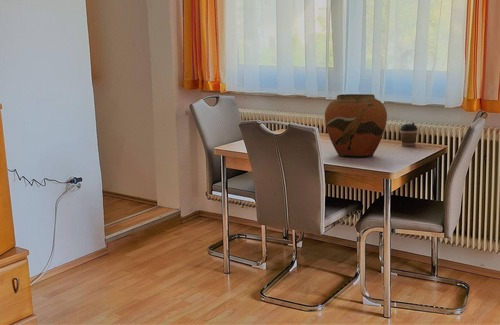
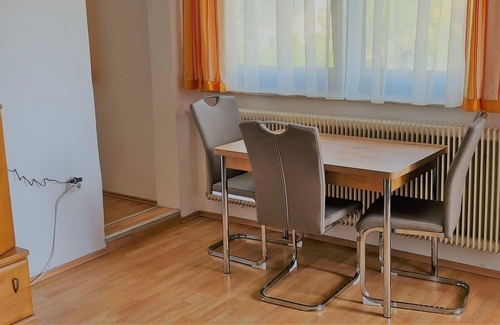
- coffee cup [399,122,419,147]
- vase [324,93,388,158]
